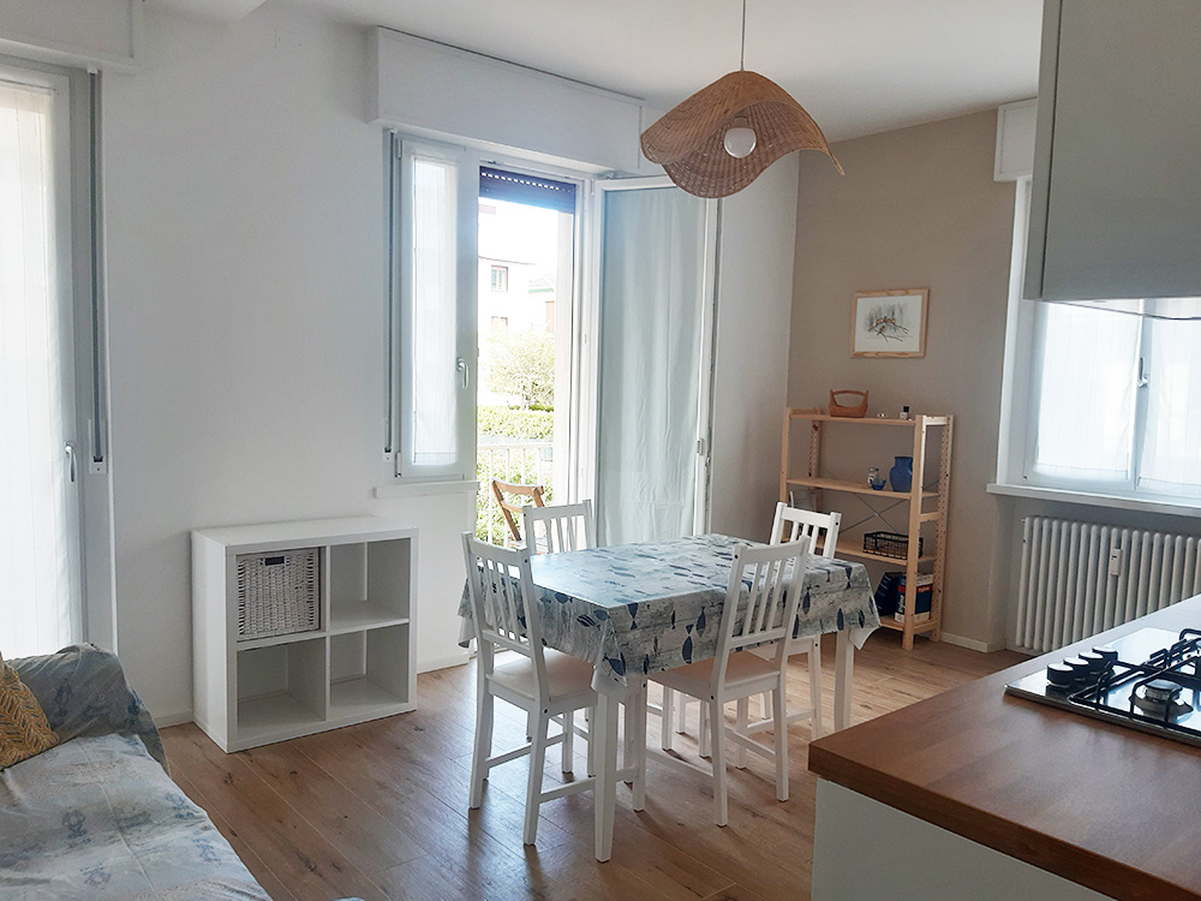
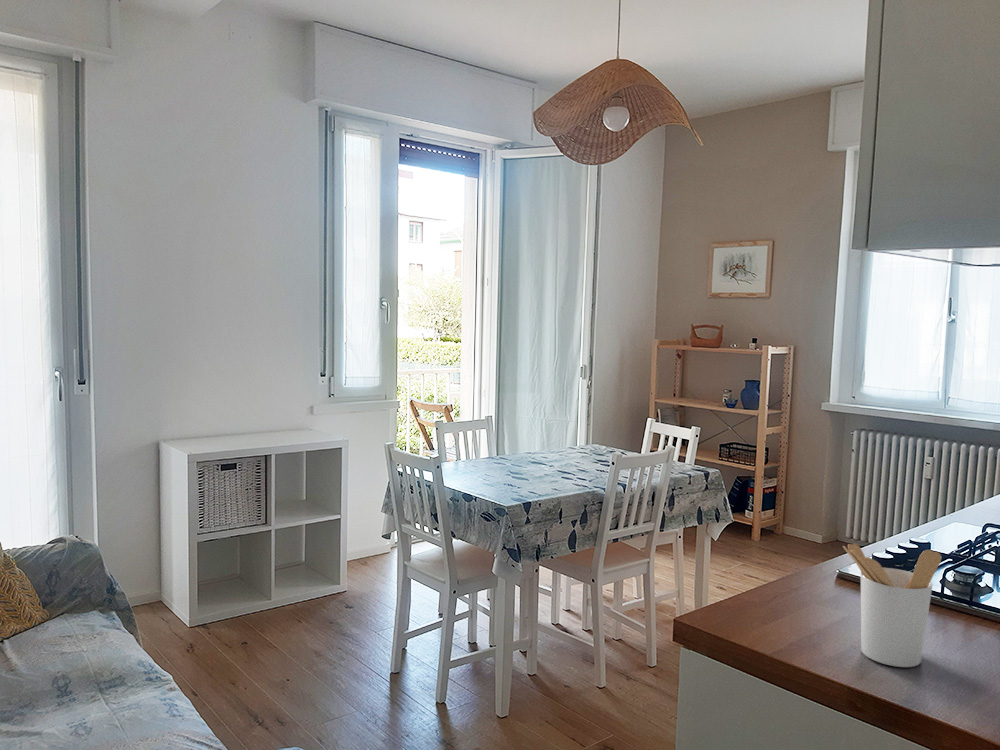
+ utensil holder [842,543,942,668]
